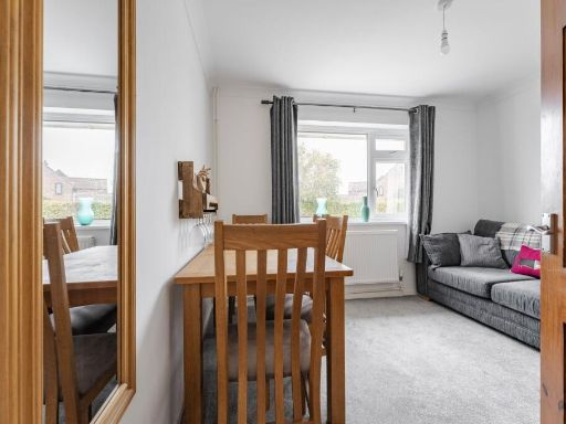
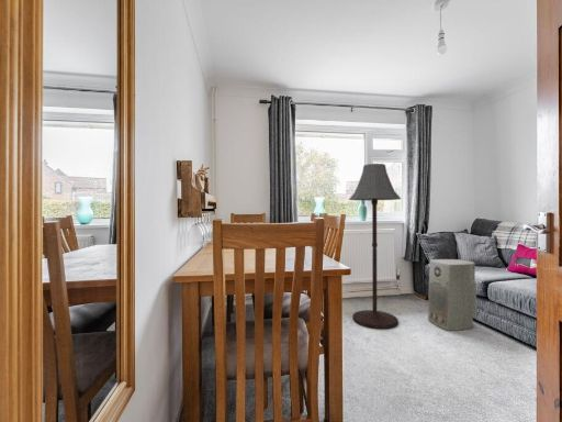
+ floor lamp [348,163,402,330]
+ air purifier [427,258,477,332]
